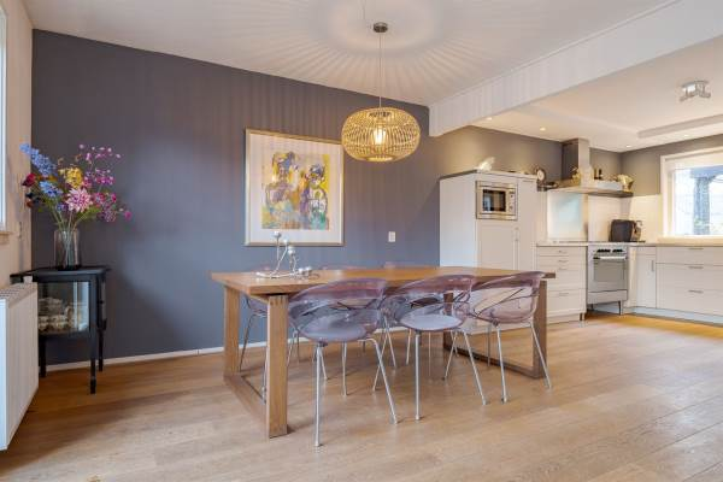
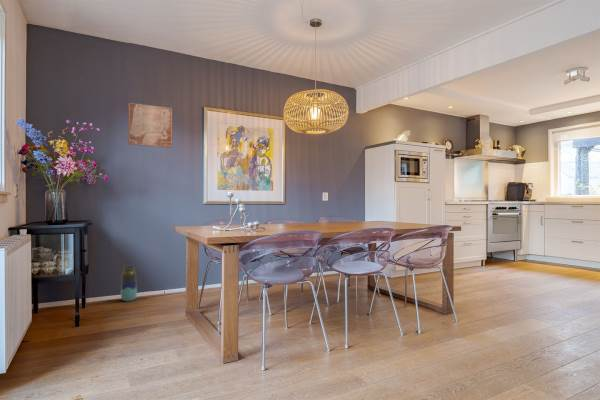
+ vase [120,266,138,302]
+ wall art [127,102,173,149]
